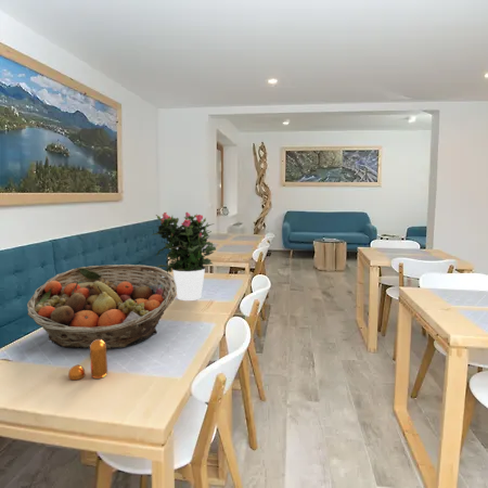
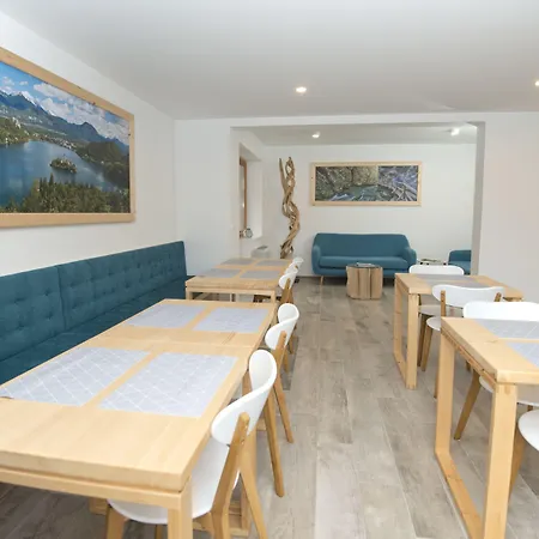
- potted flower [151,211,217,301]
- pepper shaker [67,339,108,381]
- fruit basket [26,264,177,350]
